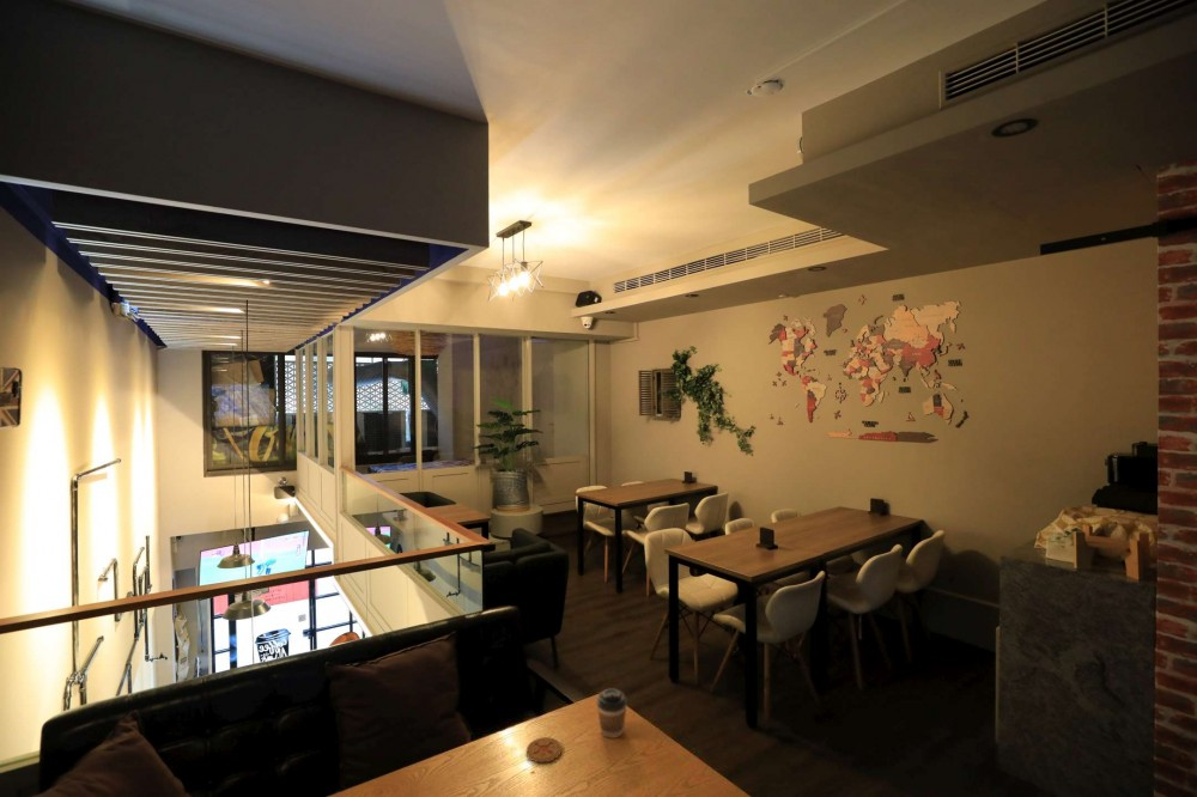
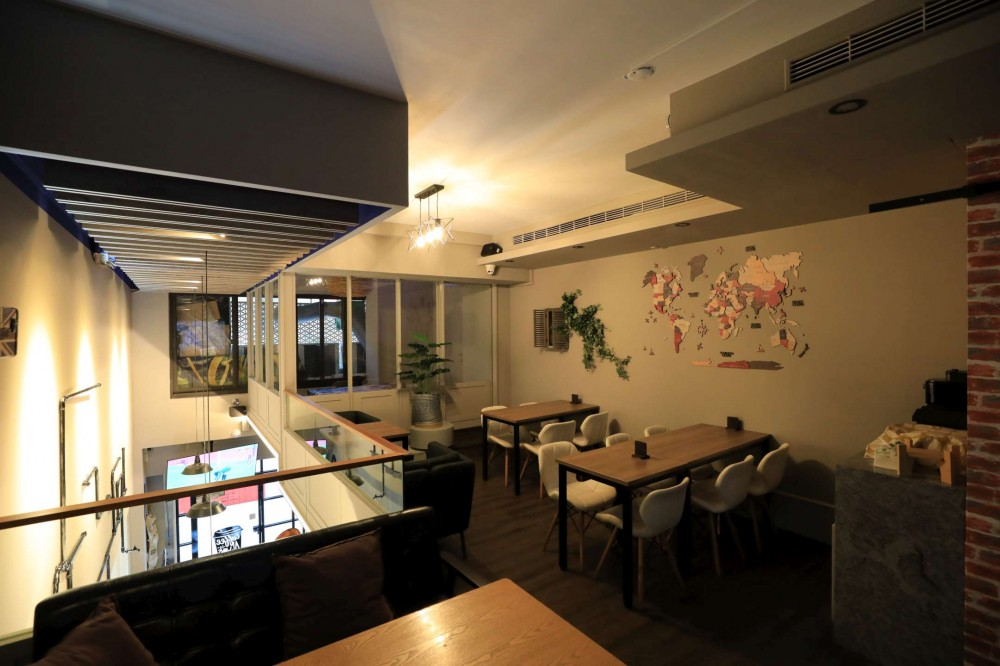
- coaster [525,736,563,763]
- coffee cup [595,687,628,740]
